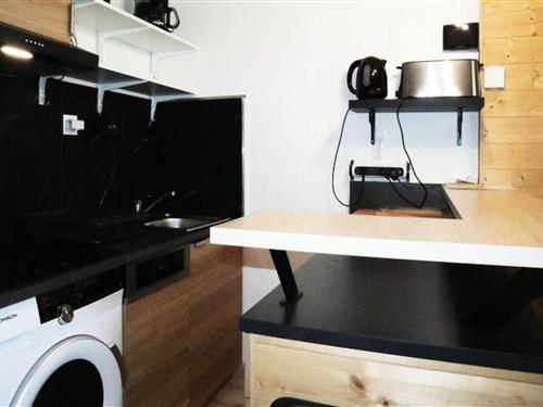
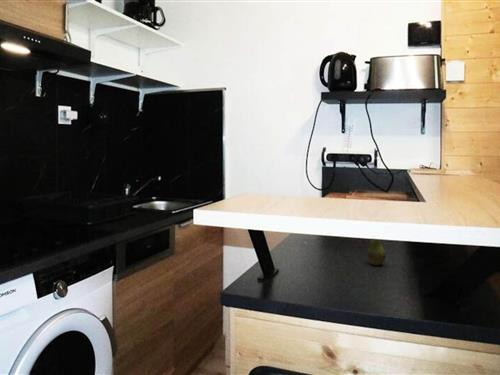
+ fruit [367,238,387,266]
